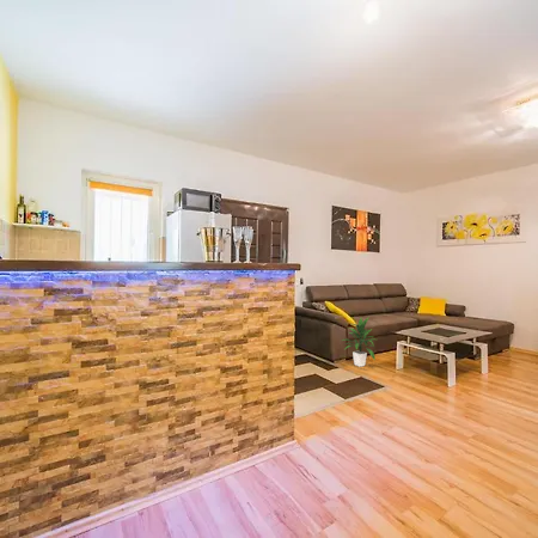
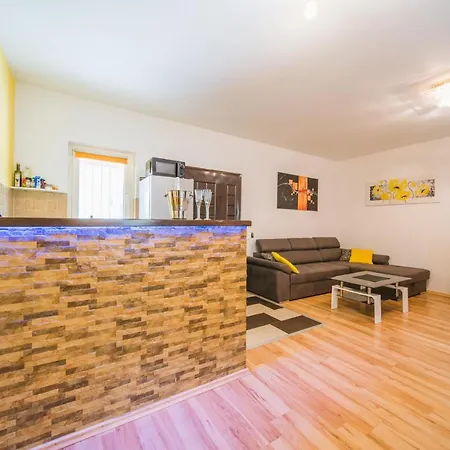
- indoor plant [341,316,377,368]
